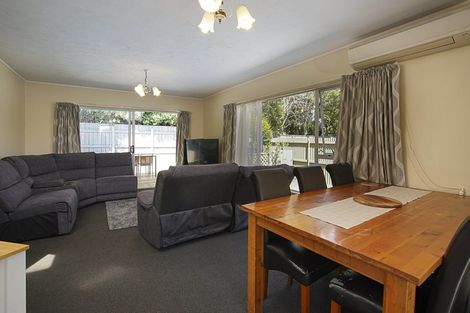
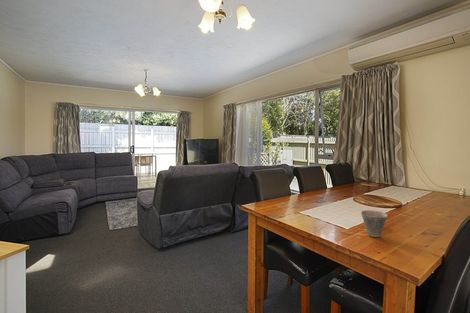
+ cup [360,209,388,238]
